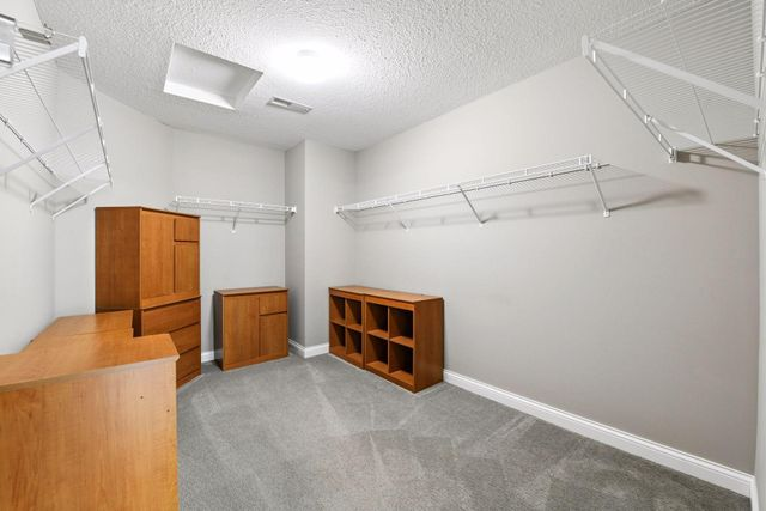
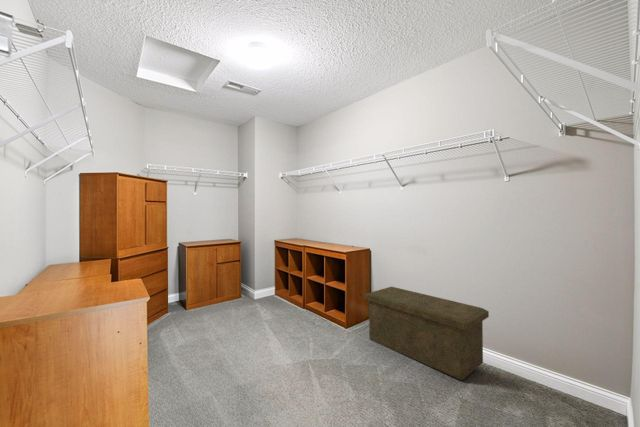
+ storage bench [364,286,490,381]
